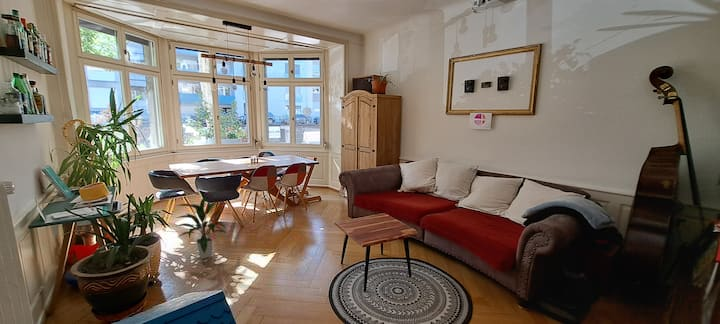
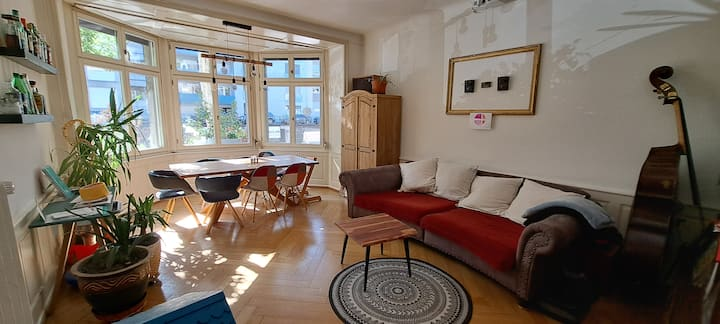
- indoor plant [173,193,227,260]
